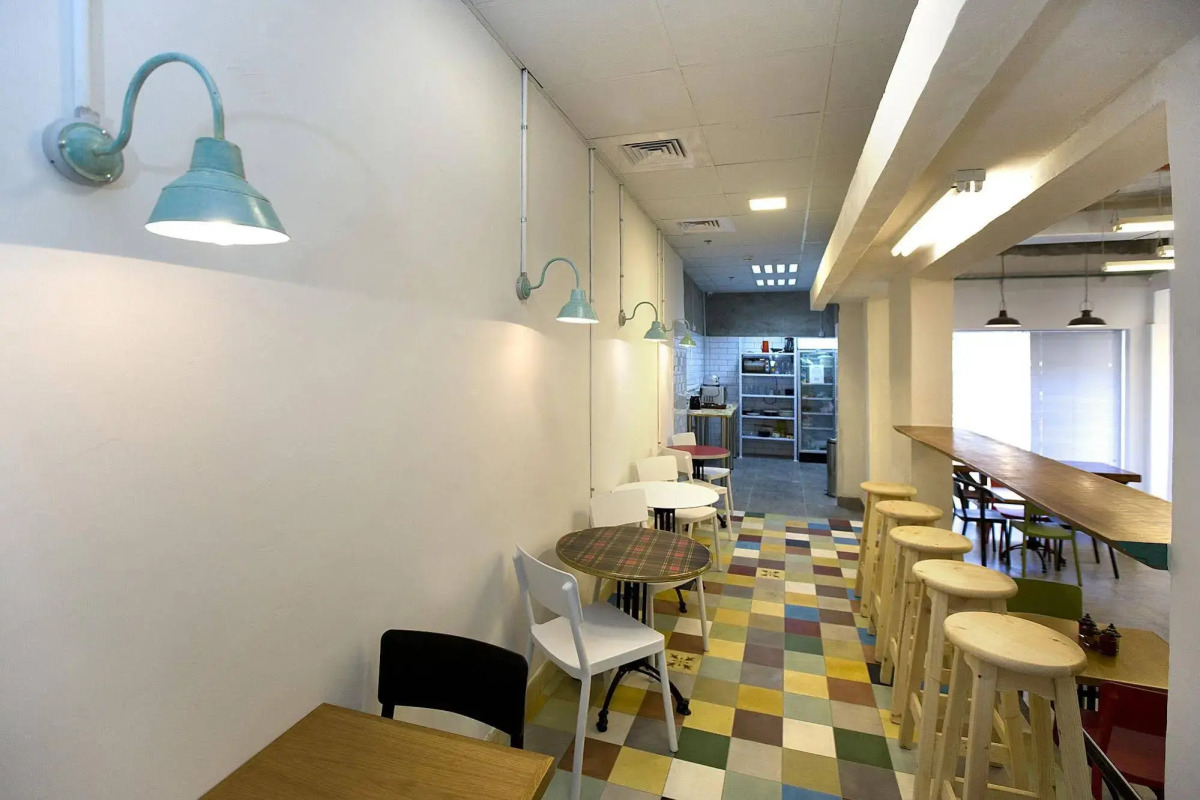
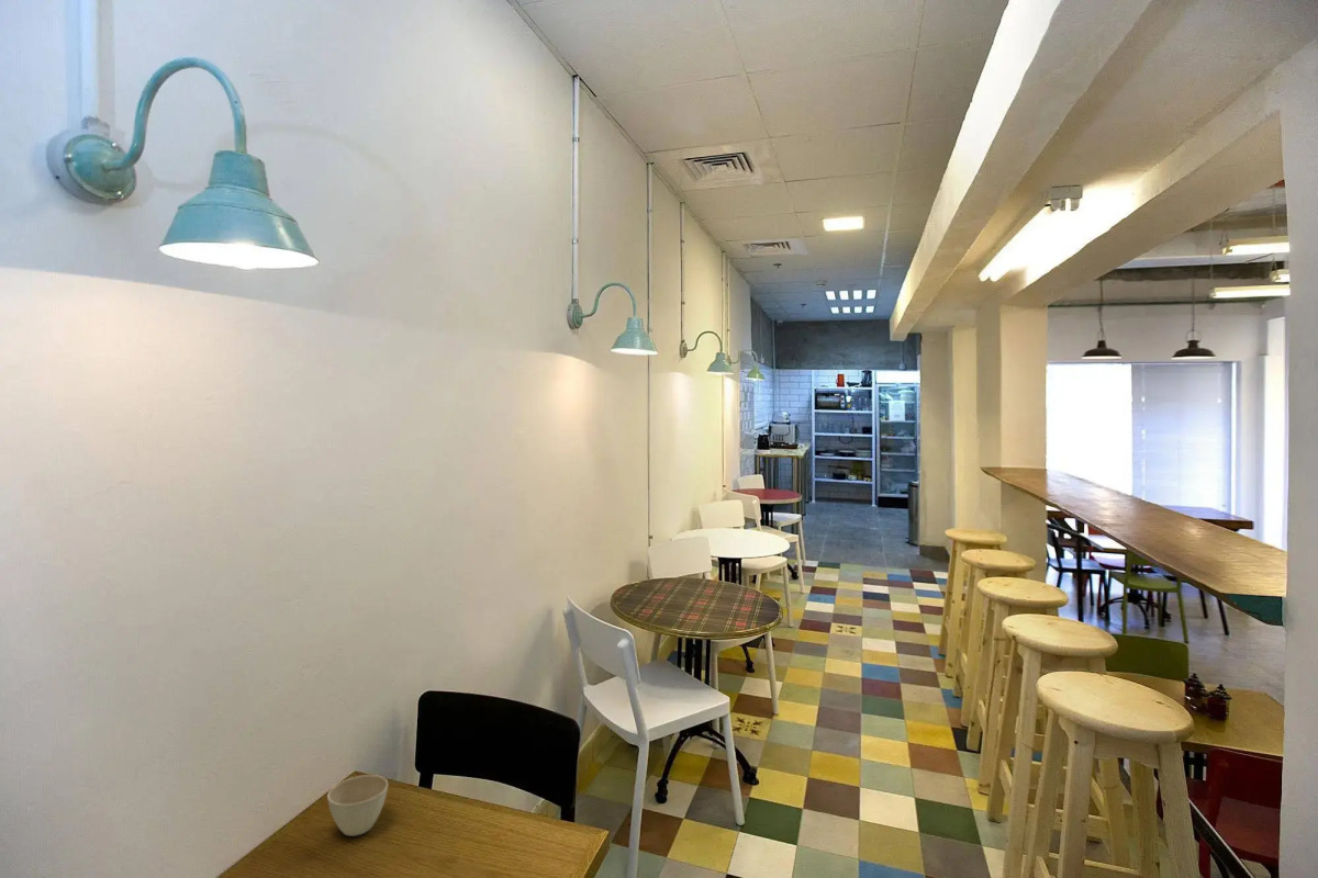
+ flower pot [326,774,389,837]
